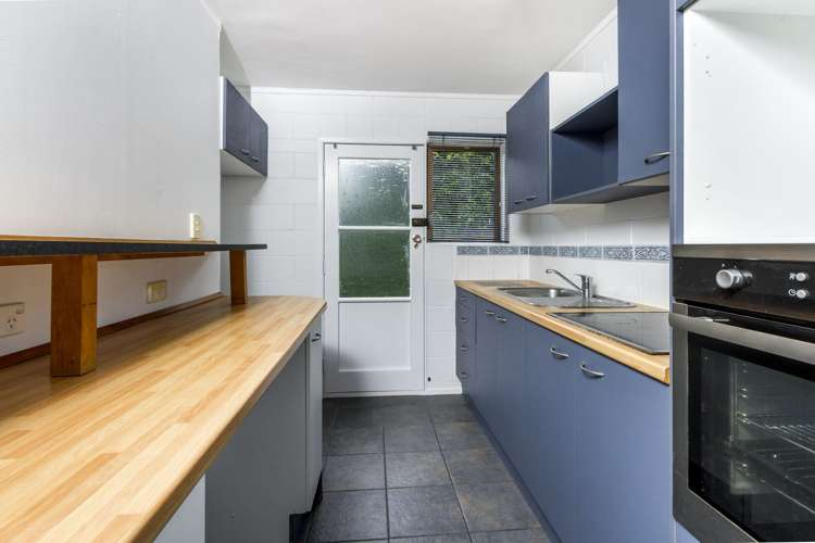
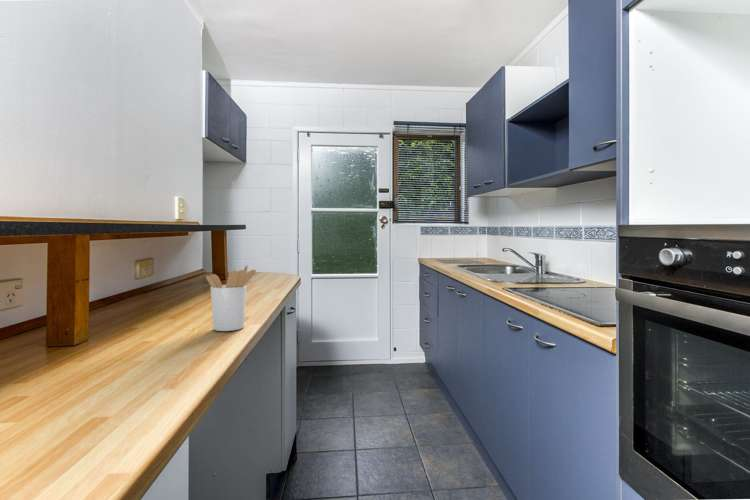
+ utensil holder [205,264,257,332]
